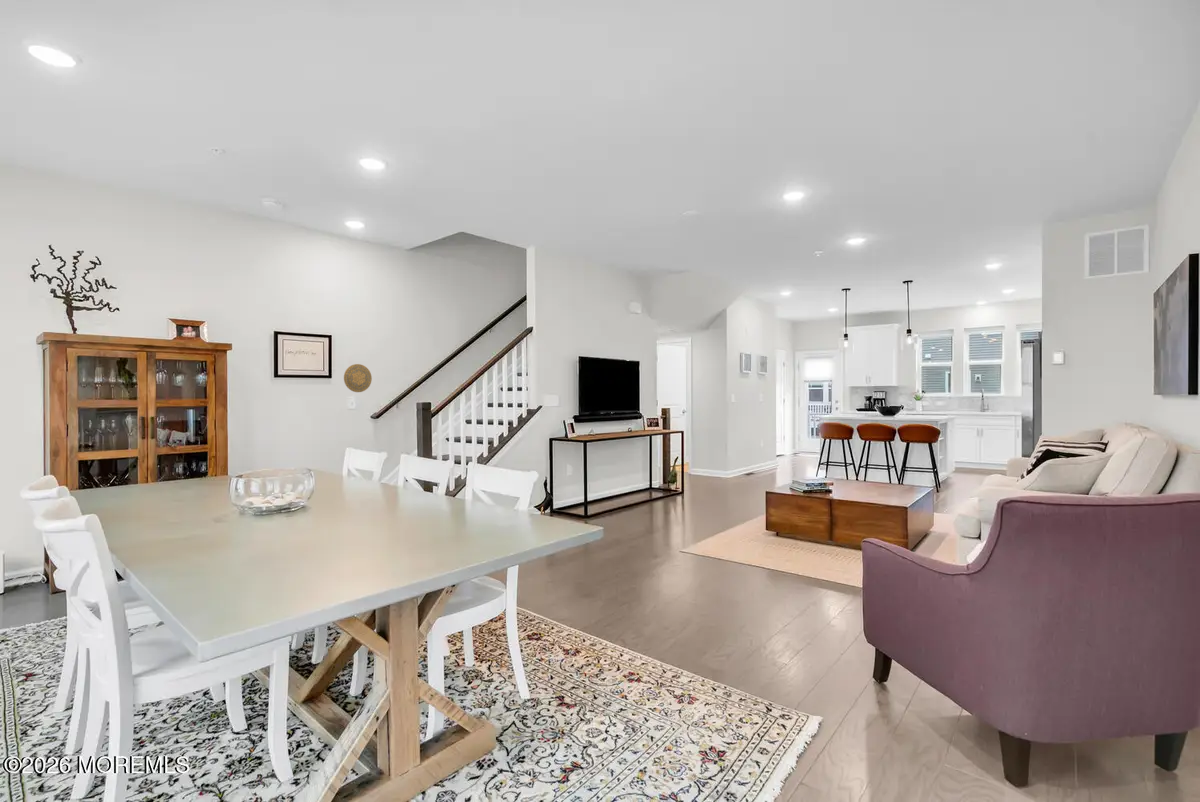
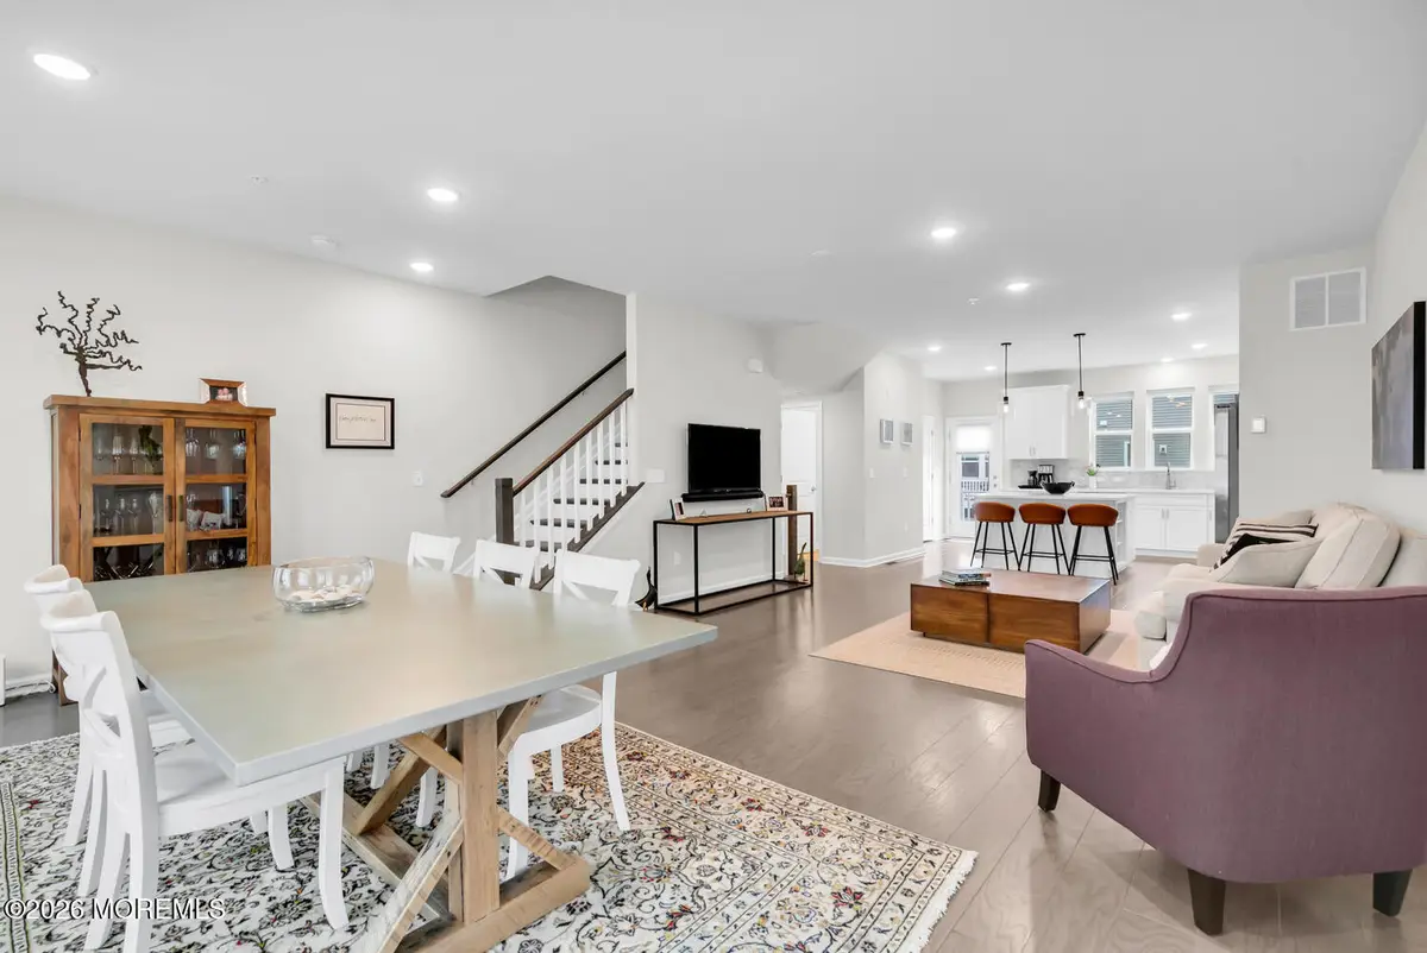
- decorative plate [343,363,373,393]
